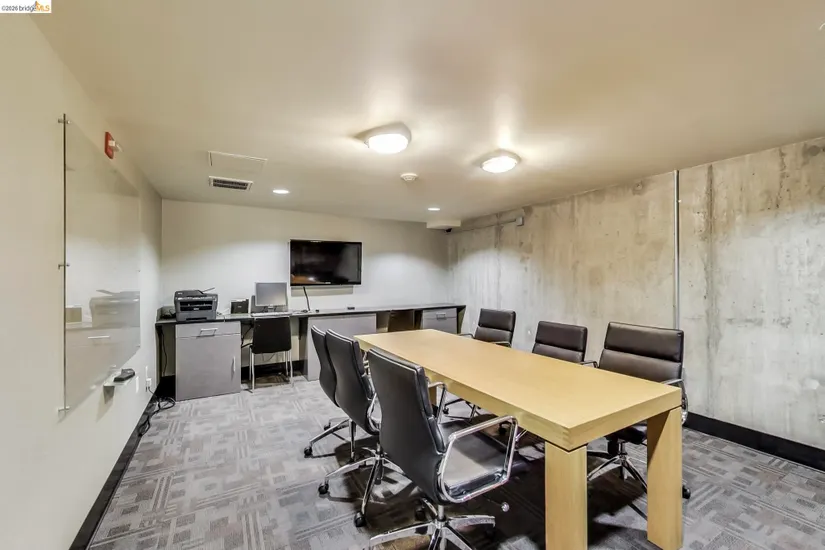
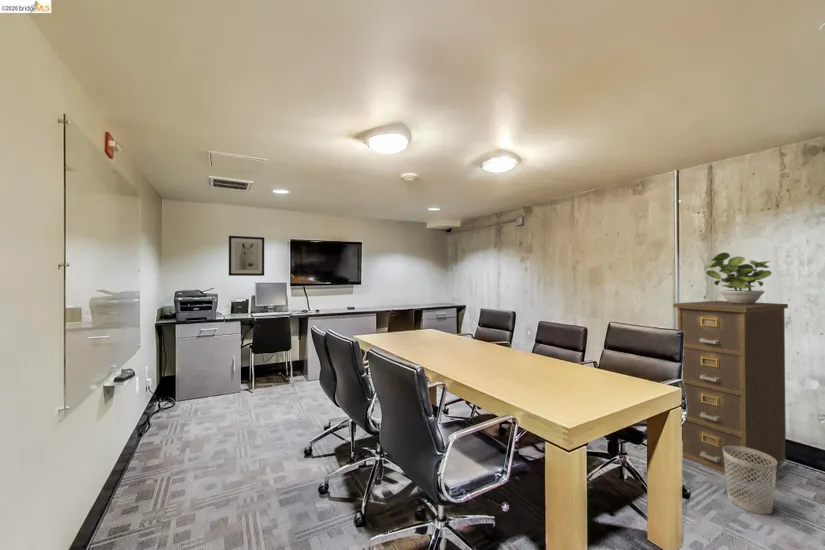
+ filing cabinet [672,300,789,481]
+ potted plant [705,251,772,304]
+ wall art [228,235,265,277]
+ wastebasket [723,446,778,515]
